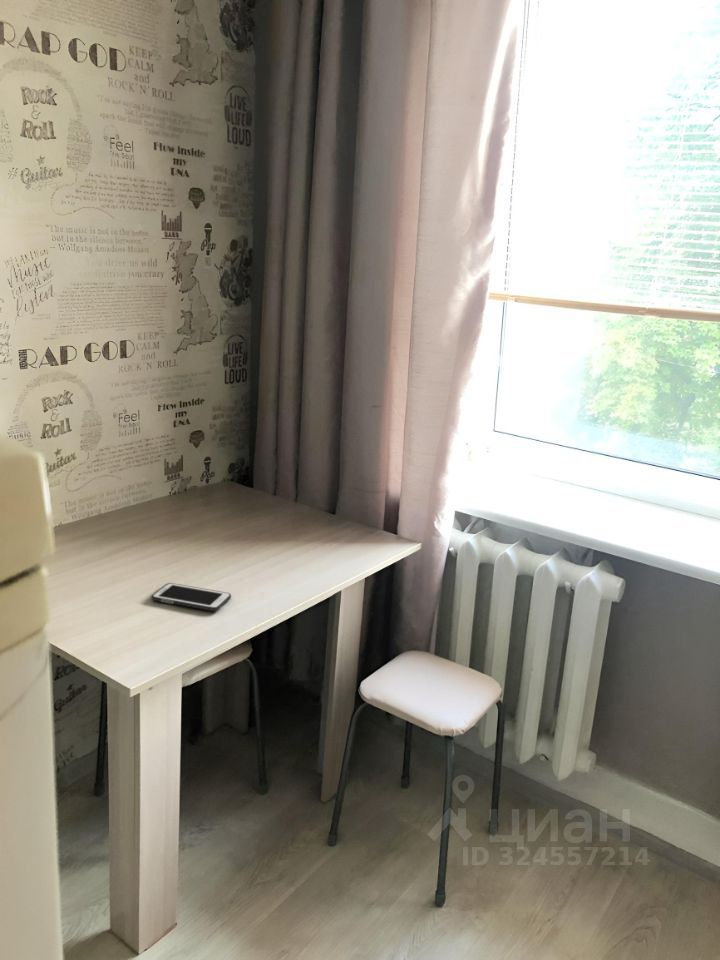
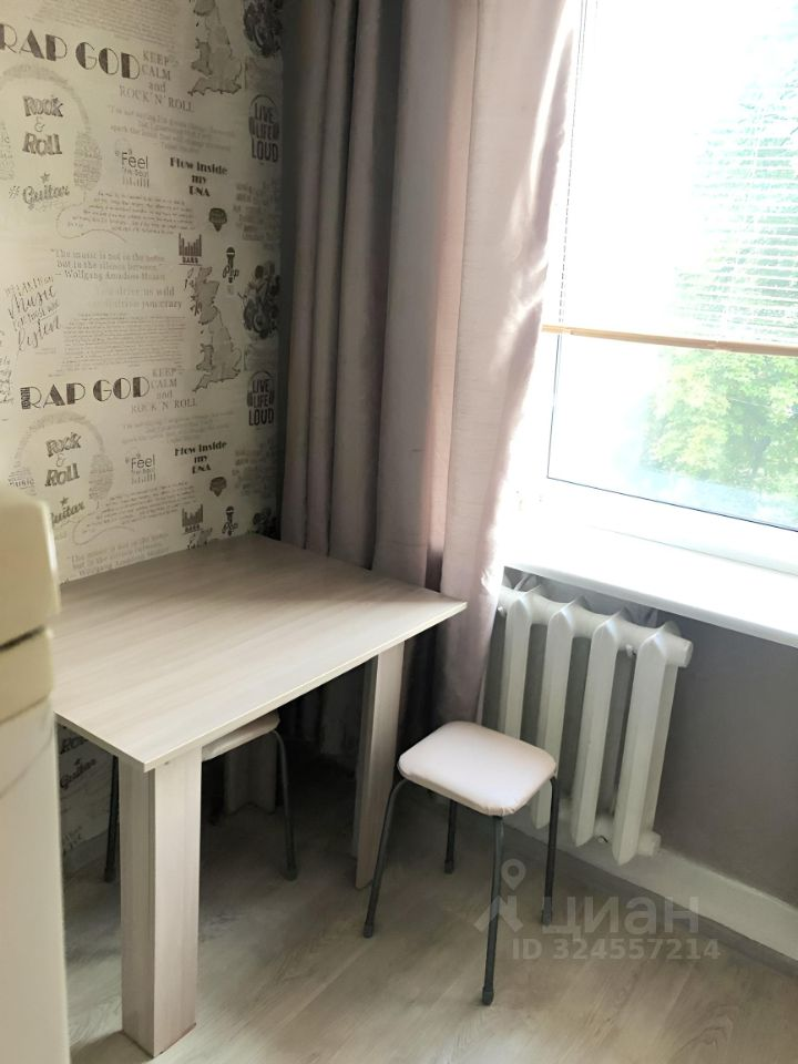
- cell phone [150,582,232,612]
